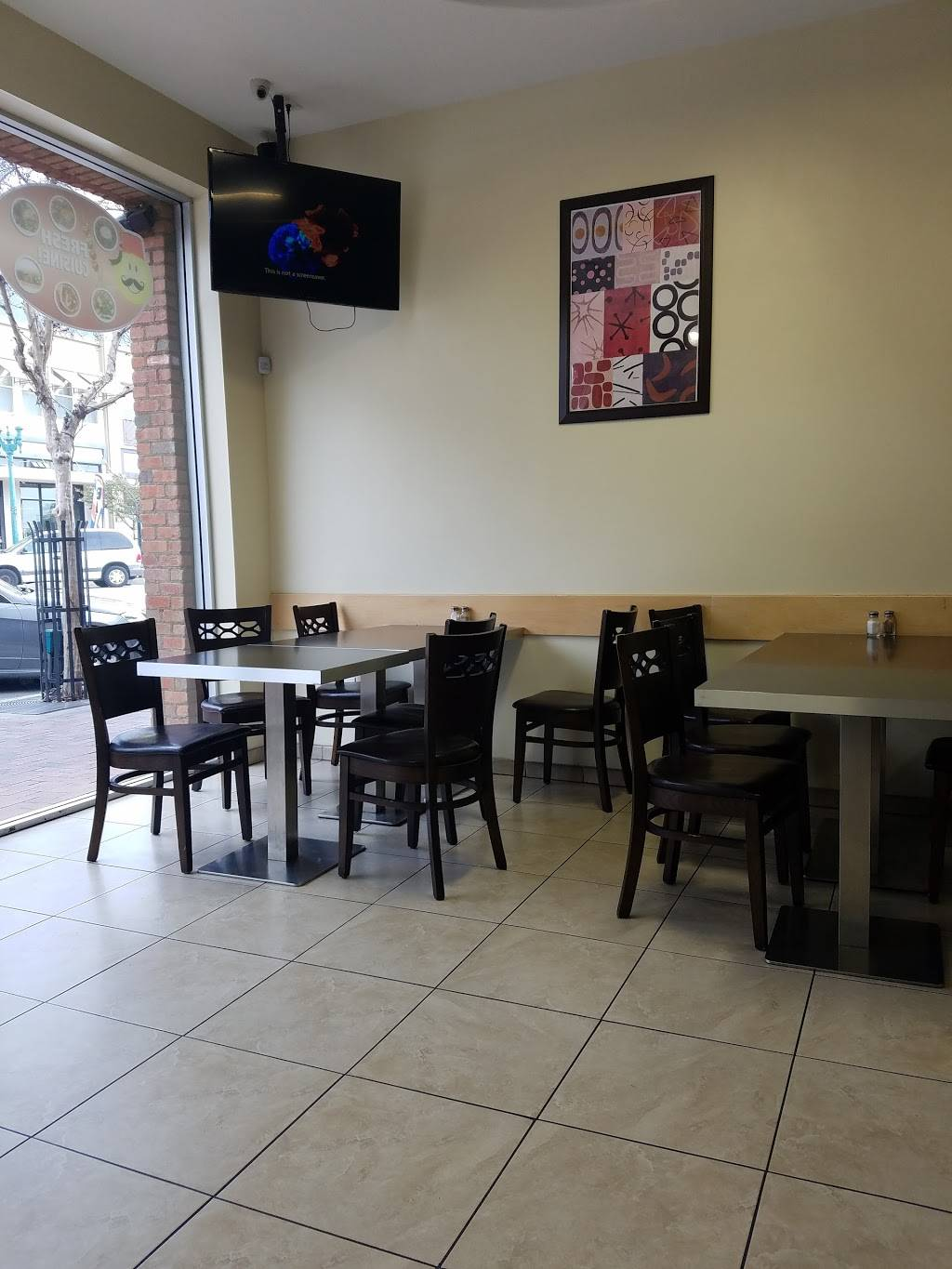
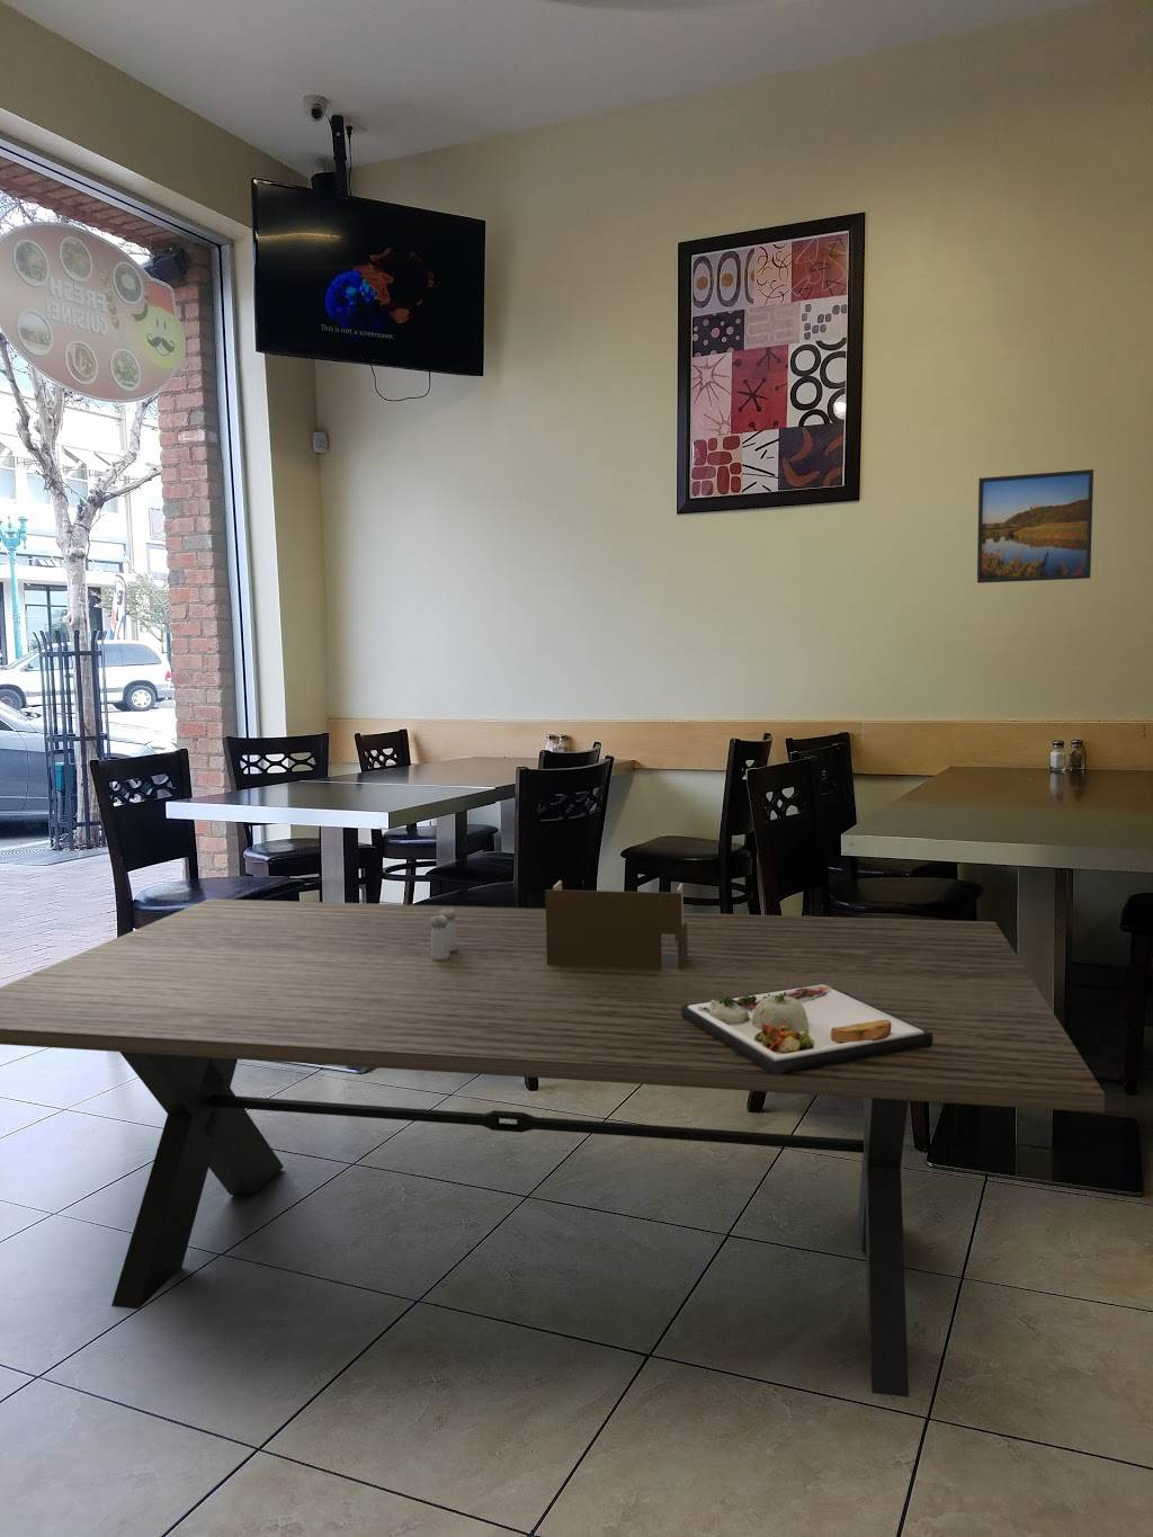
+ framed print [976,469,1095,584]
+ salt and pepper shaker [430,908,457,959]
+ dinner plate [681,983,934,1076]
+ dining table [0,897,1106,1399]
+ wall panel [544,879,688,969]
